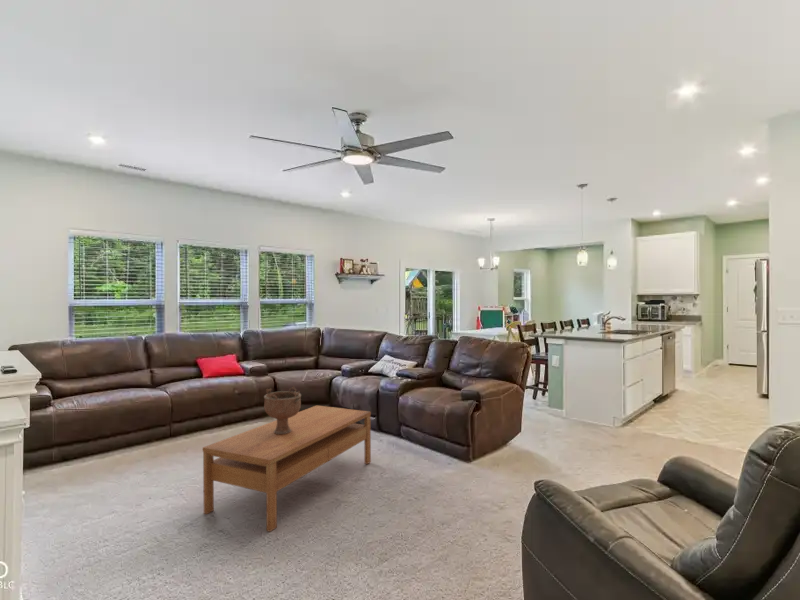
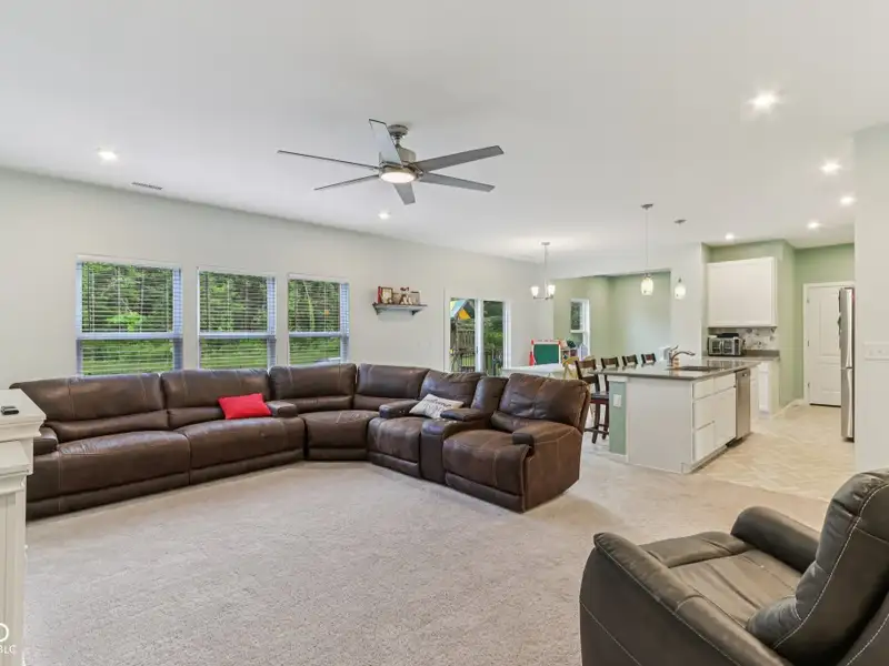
- coffee table [202,405,372,533]
- decorative bowl [263,385,302,434]
